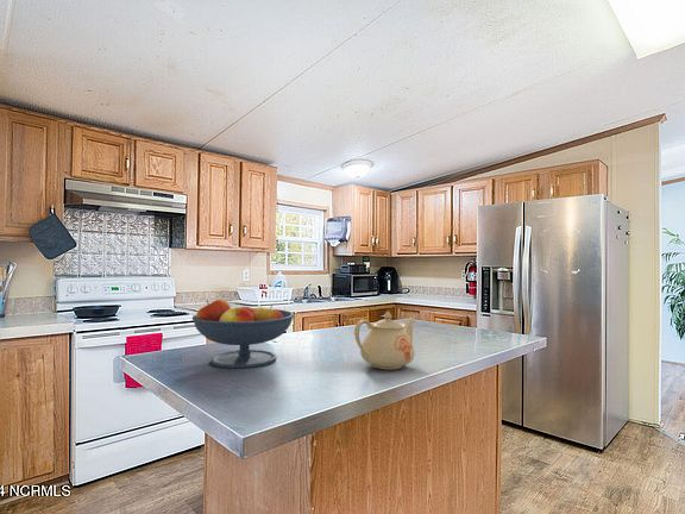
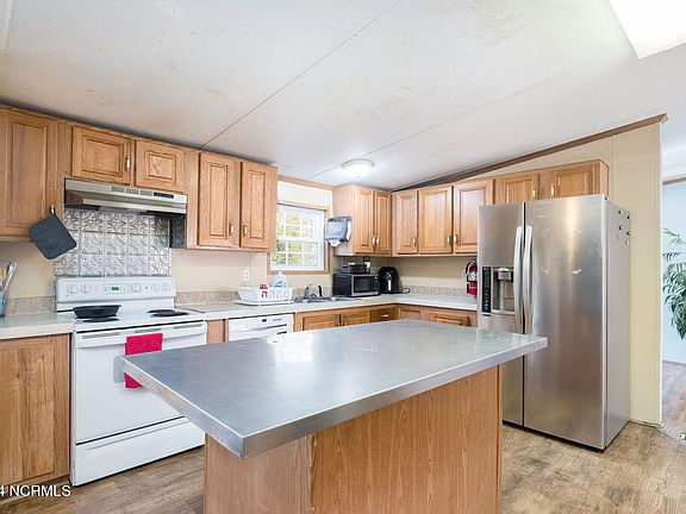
- fruit bowl [191,299,295,369]
- teapot [353,311,416,371]
